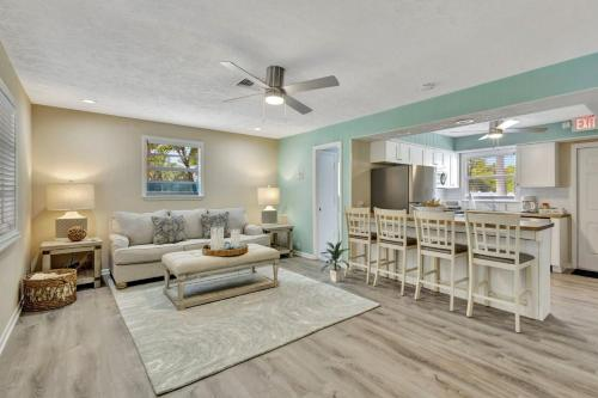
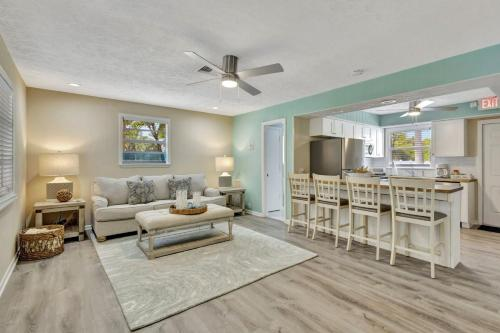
- indoor plant [319,240,352,283]
